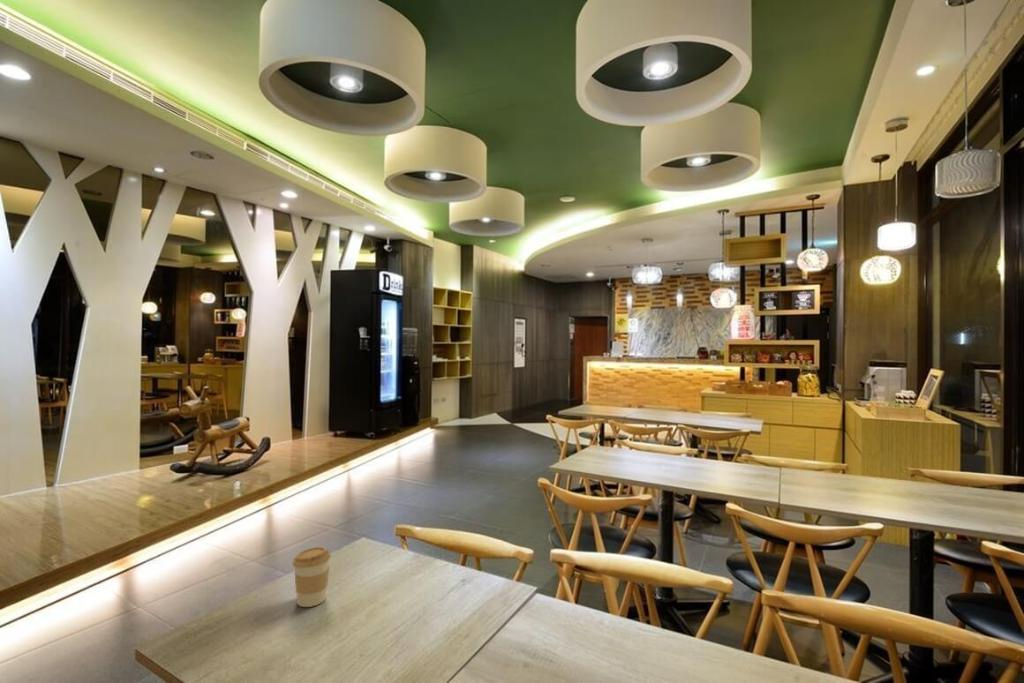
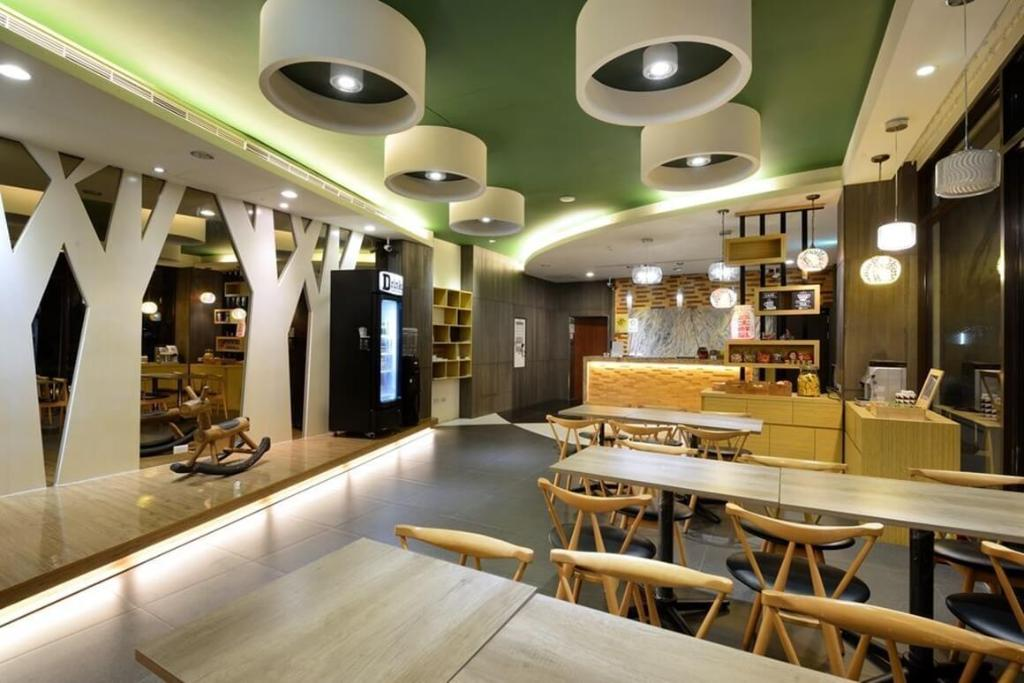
- coffee cup [292,546,332,608]
